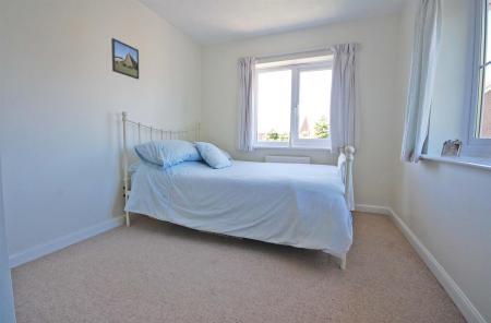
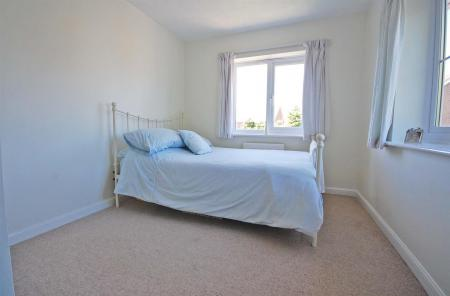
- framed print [110,37,140,81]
